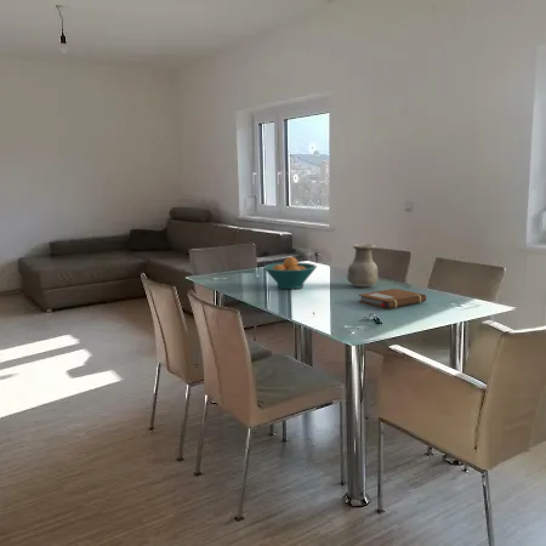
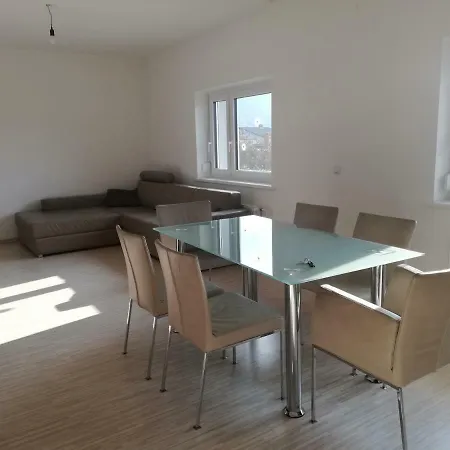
- fruit bowl [262,256,318,290]
- notebook [358,288,427,309]
- vase [346,244,379,289]
